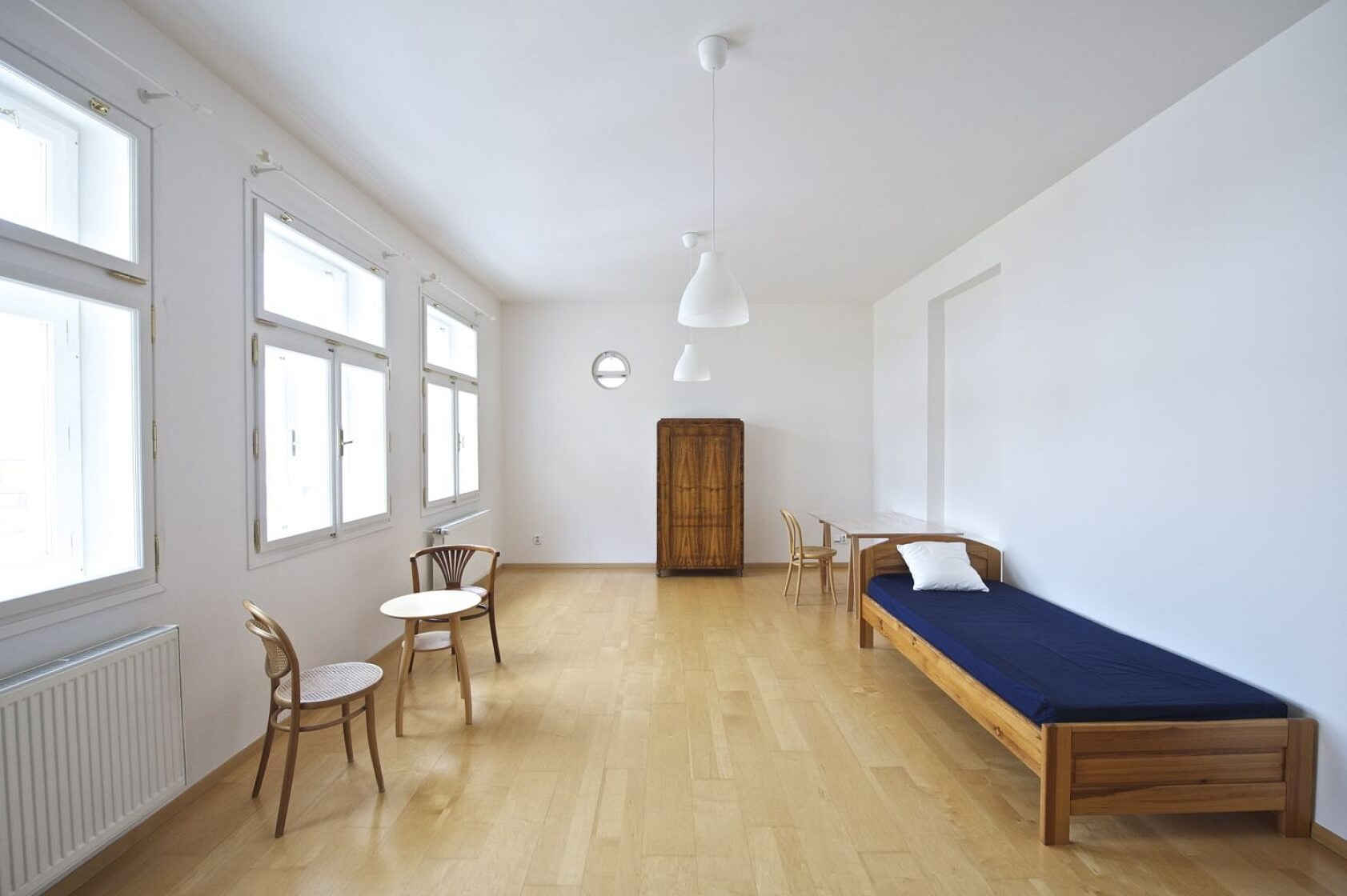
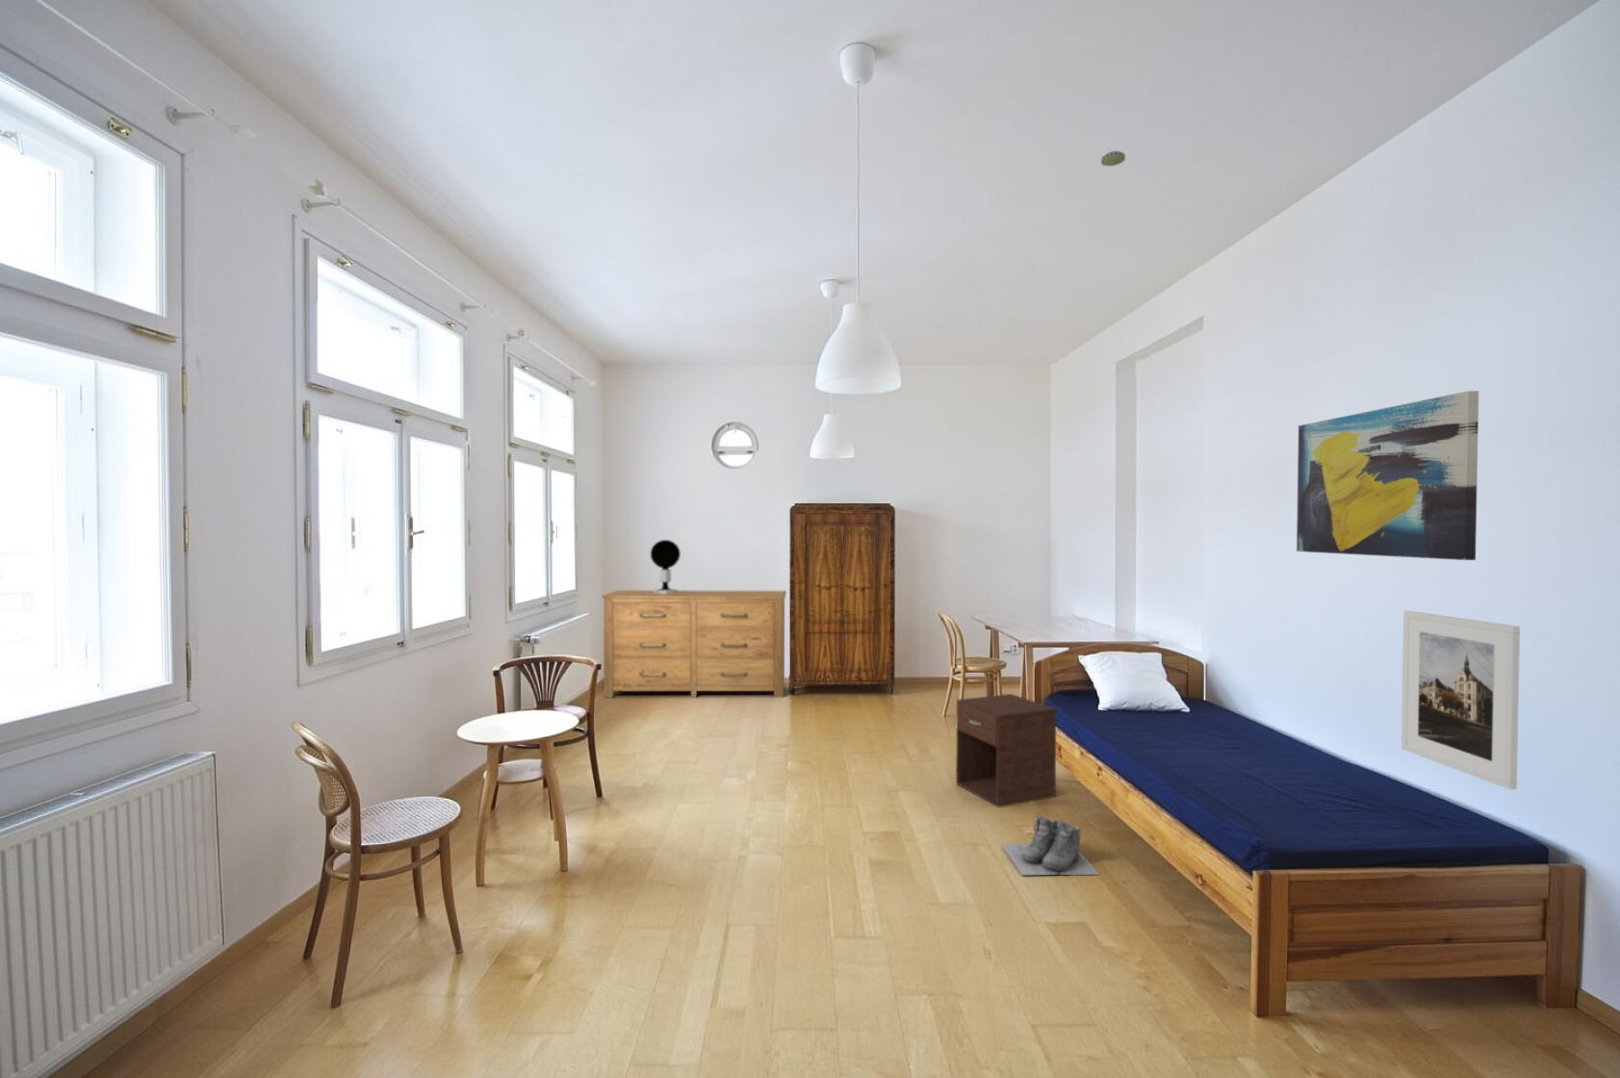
+ table lamp [649,539,682,594]
+ boots [1001,816,1102,876]
+ dresser [600,590,788,699]
+ smoke detector [1100,150,1126,167]
+ nightstand [955,693,1057,808]
+ wall art [1295,390,1479,561]
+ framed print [1401,610,1521,790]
